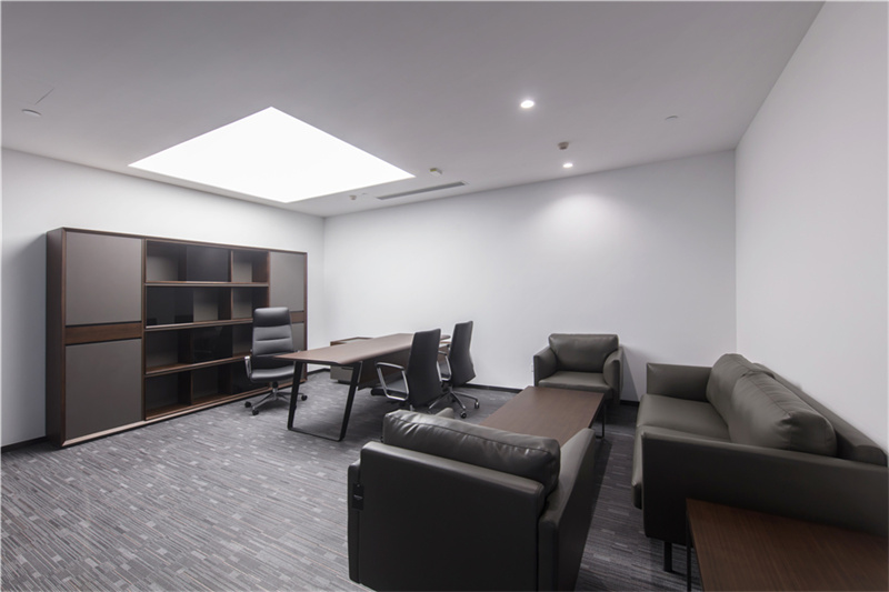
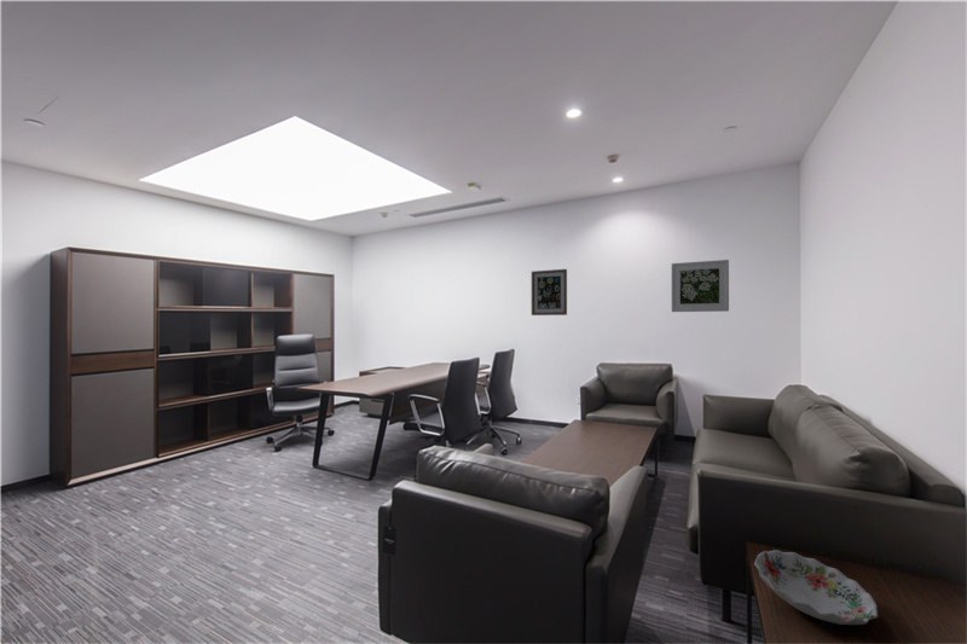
+ wall art [531,268,568,317]
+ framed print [671,259,730,313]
+ decorative bowl [753,549,879,626]
